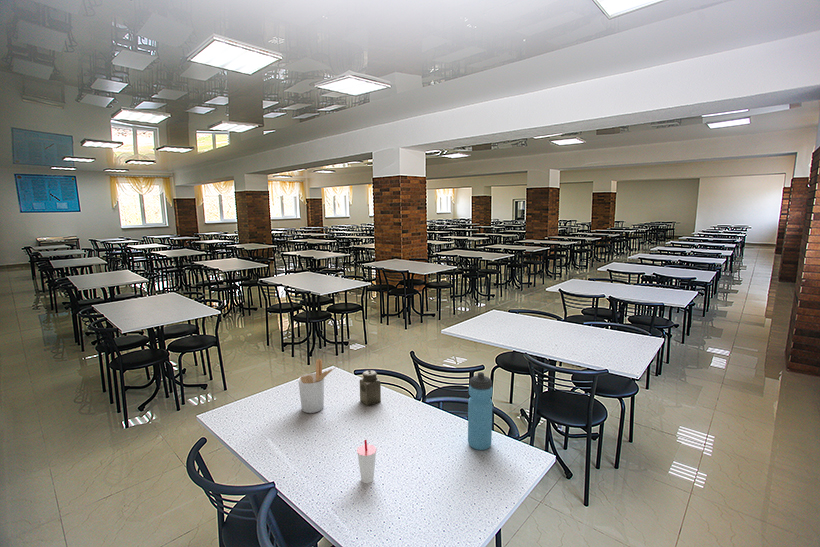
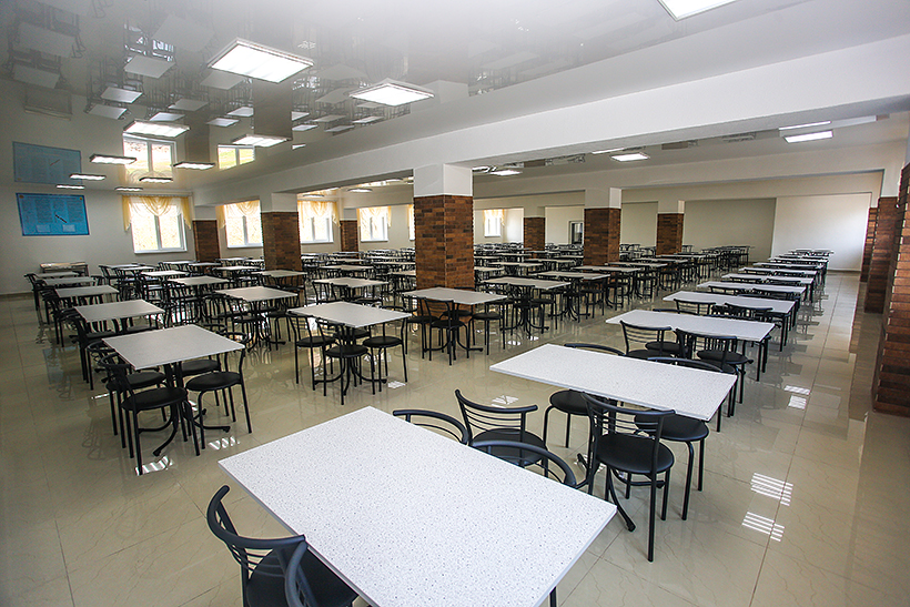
- salt shaker [359,369,382,407]
- water bottle [467,371,494,451]
- utensil holder [297,358,337,414]
- cup [356,439,377,484]
